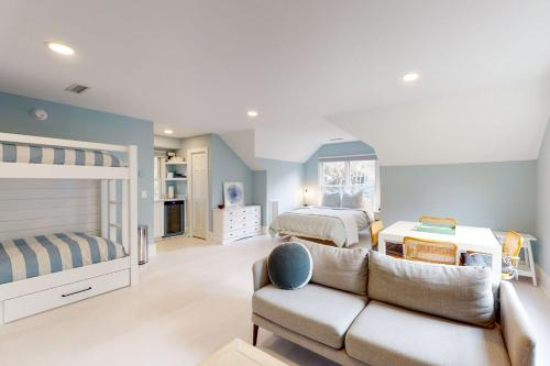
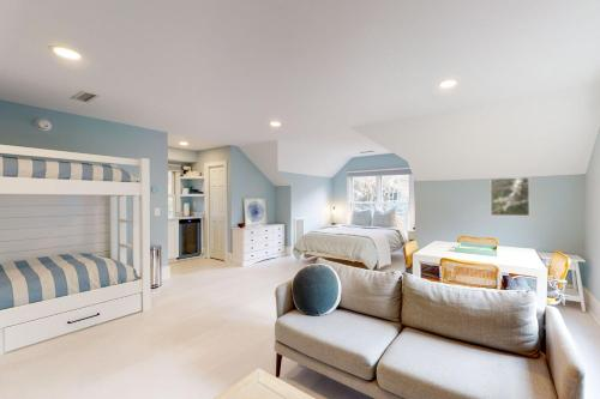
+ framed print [490,176,530,217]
